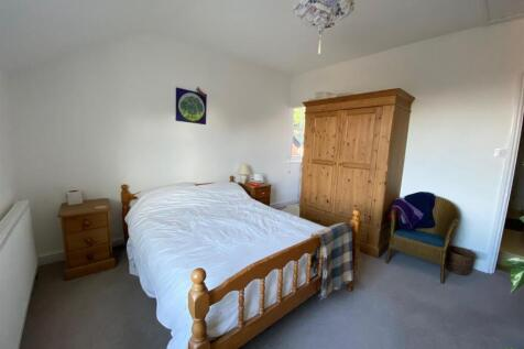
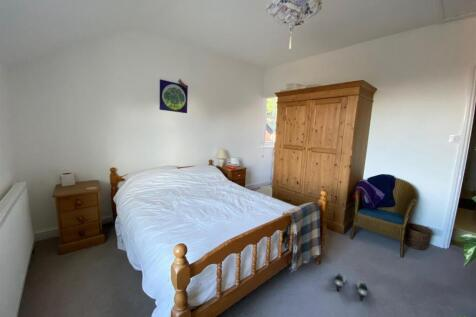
+ slippers [334,272,370,302]
